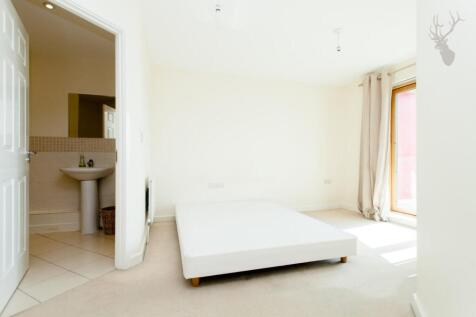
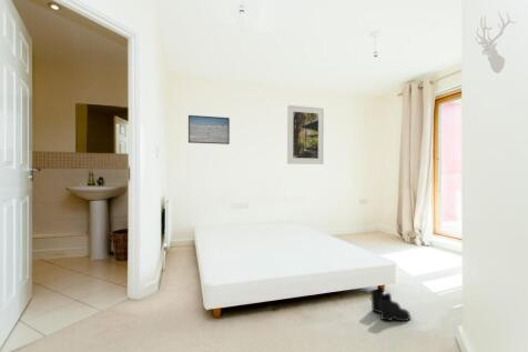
+ boots [369,286,412,323]
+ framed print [286,104,325,165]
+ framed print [187,114,231,145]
